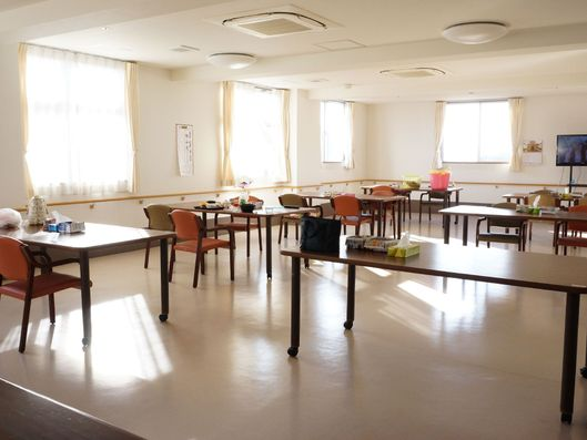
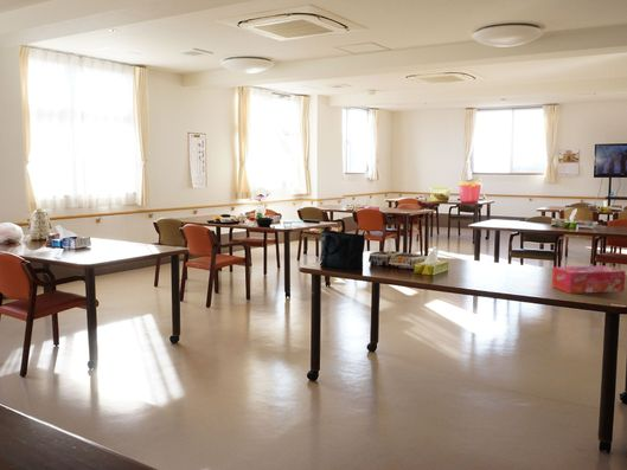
+ tissue box [551,265,627,295]
